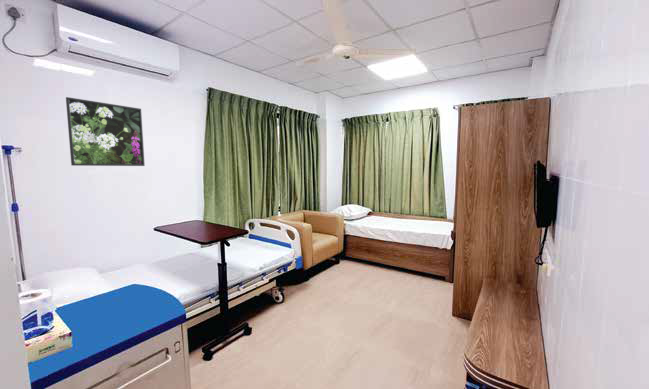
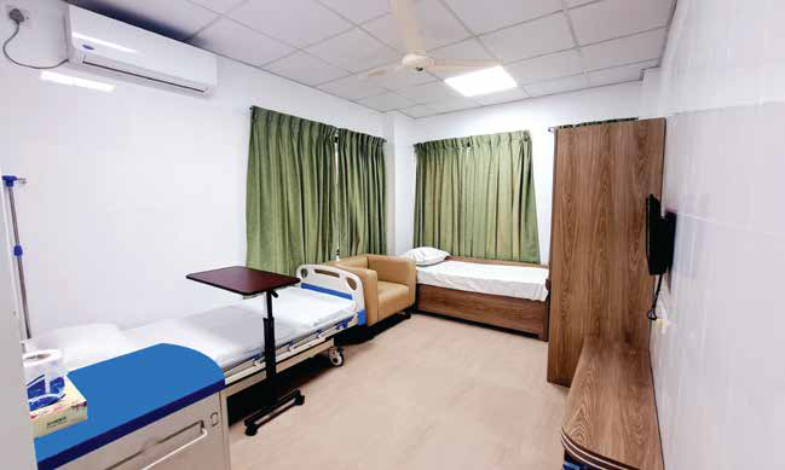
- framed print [65,96,146,167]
